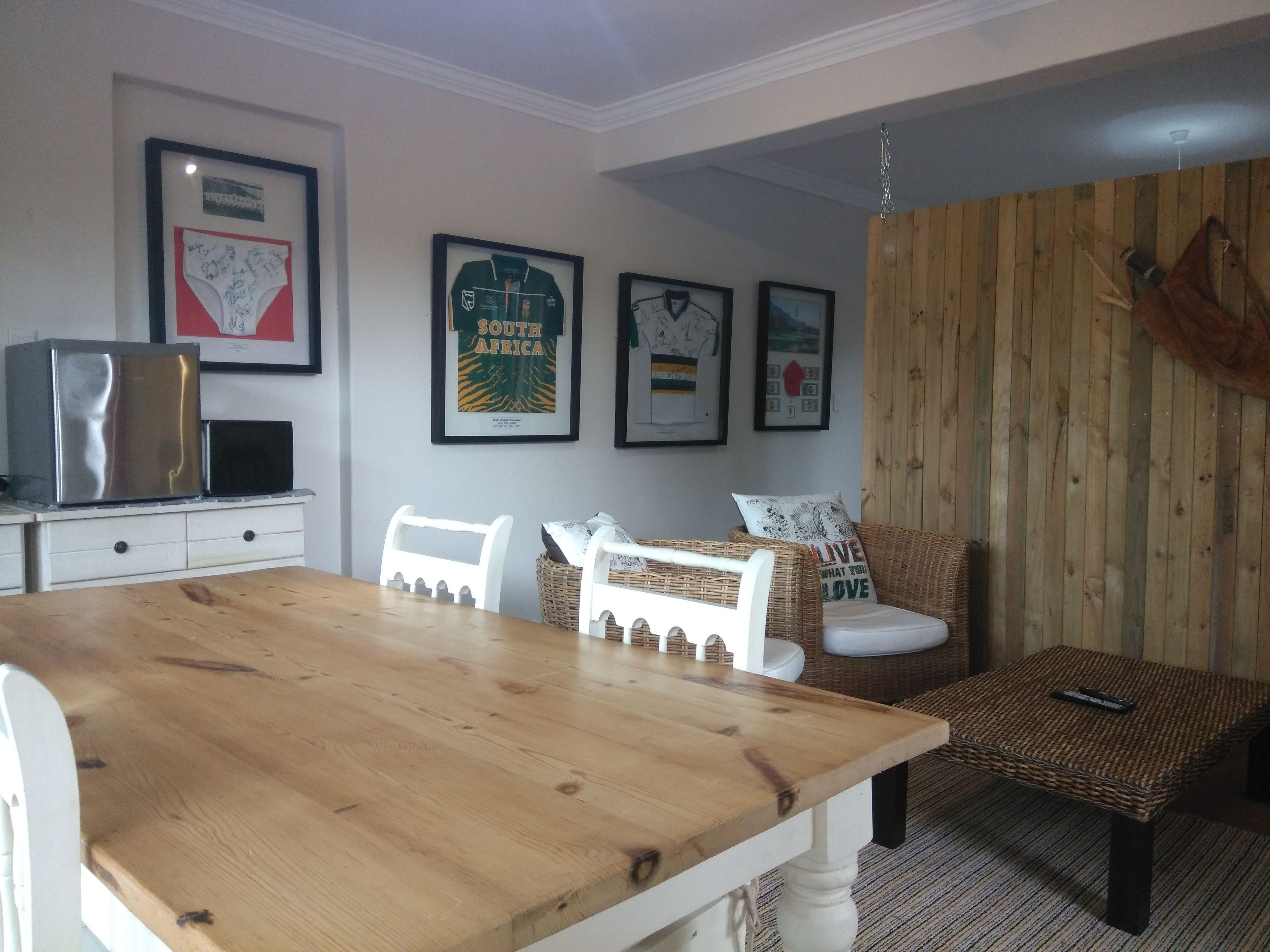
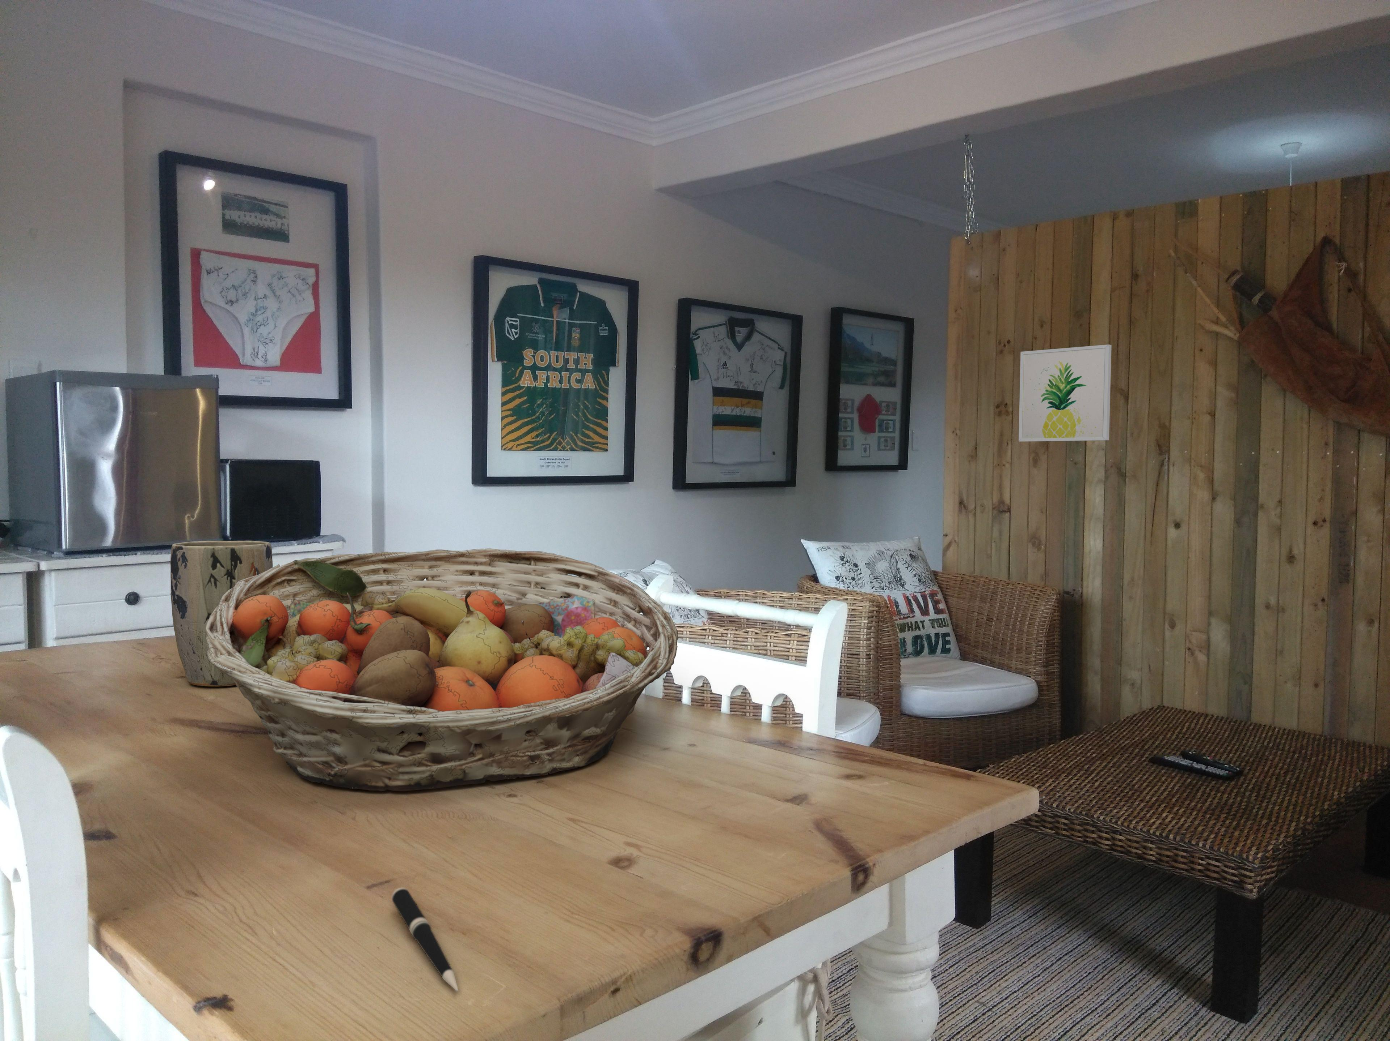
+ wall art [1018,344,1112,442]
+ fruit basket [206,548,679,792]
+ plant pot [170,540,273,687]
+ pen [392,887,459,992]
